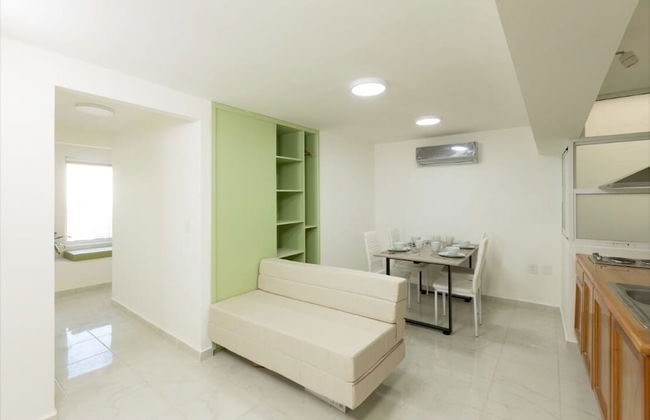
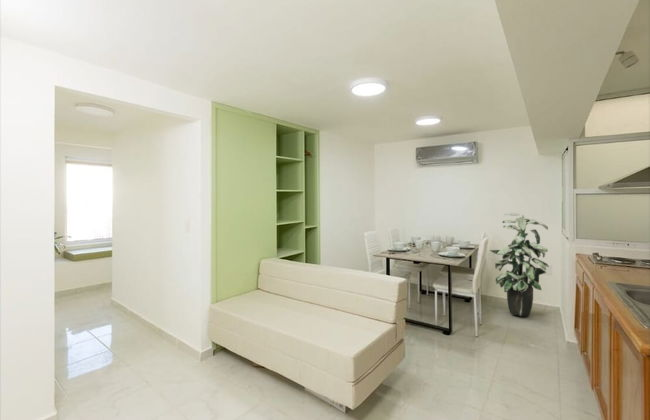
+ indoor plant [488,212,550,317]
